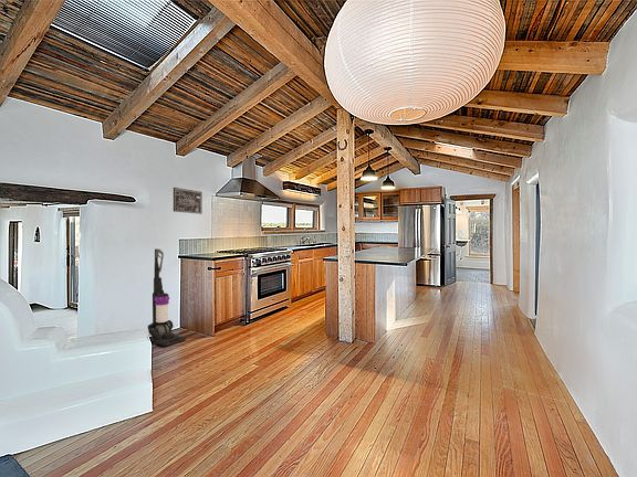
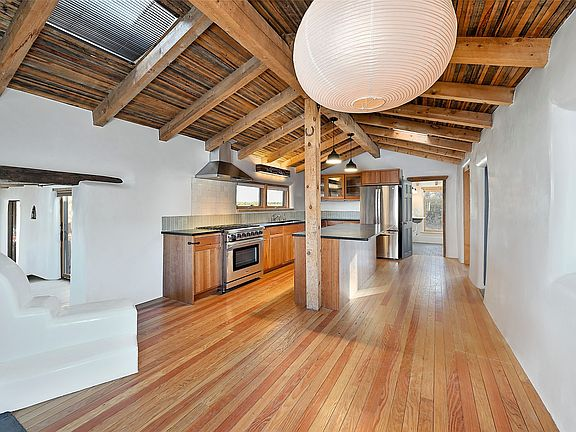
- wall art [173,187,203,215]
- vacuum cleaner [147,247,187,348]
